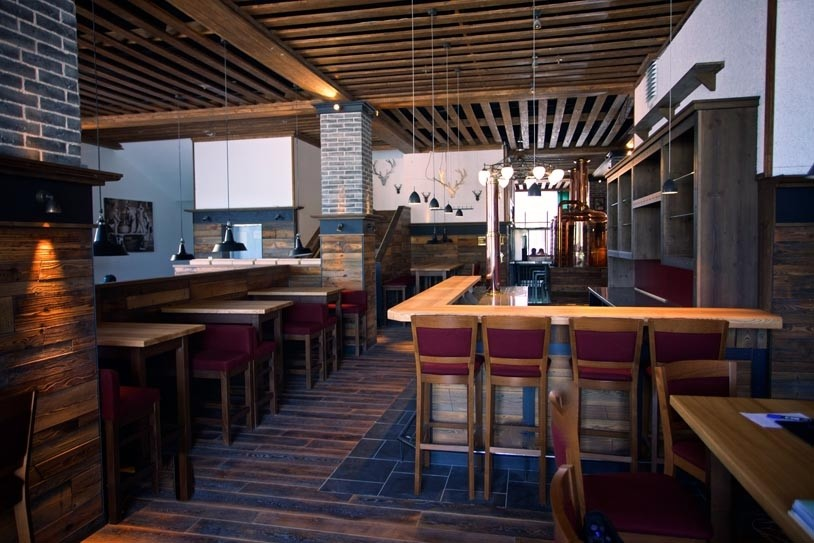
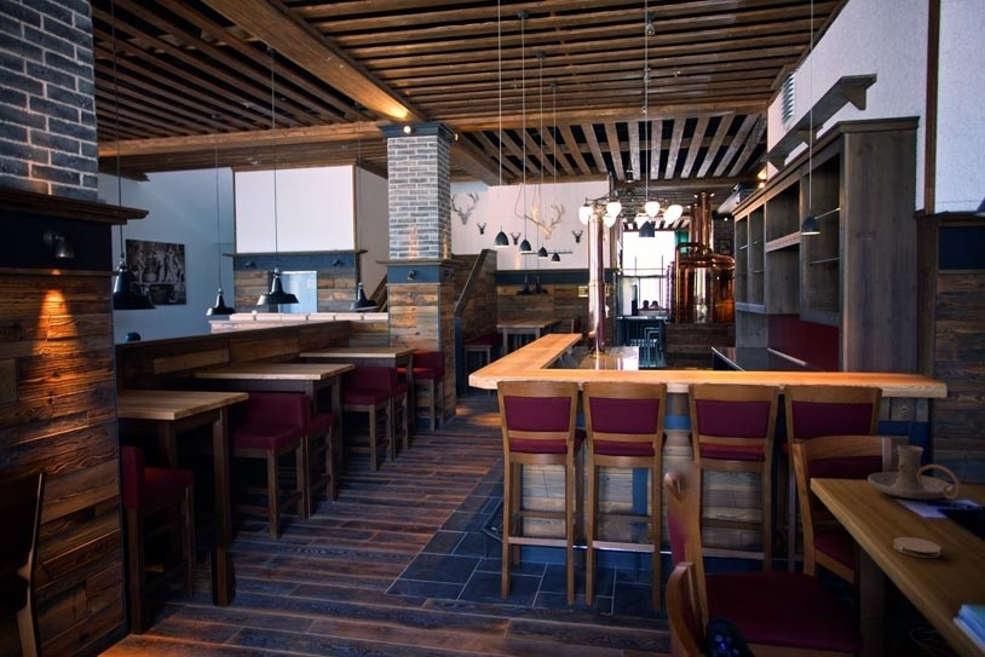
+ coaster [892,536,943,559]
+ candle holder [866,444,962,501]
